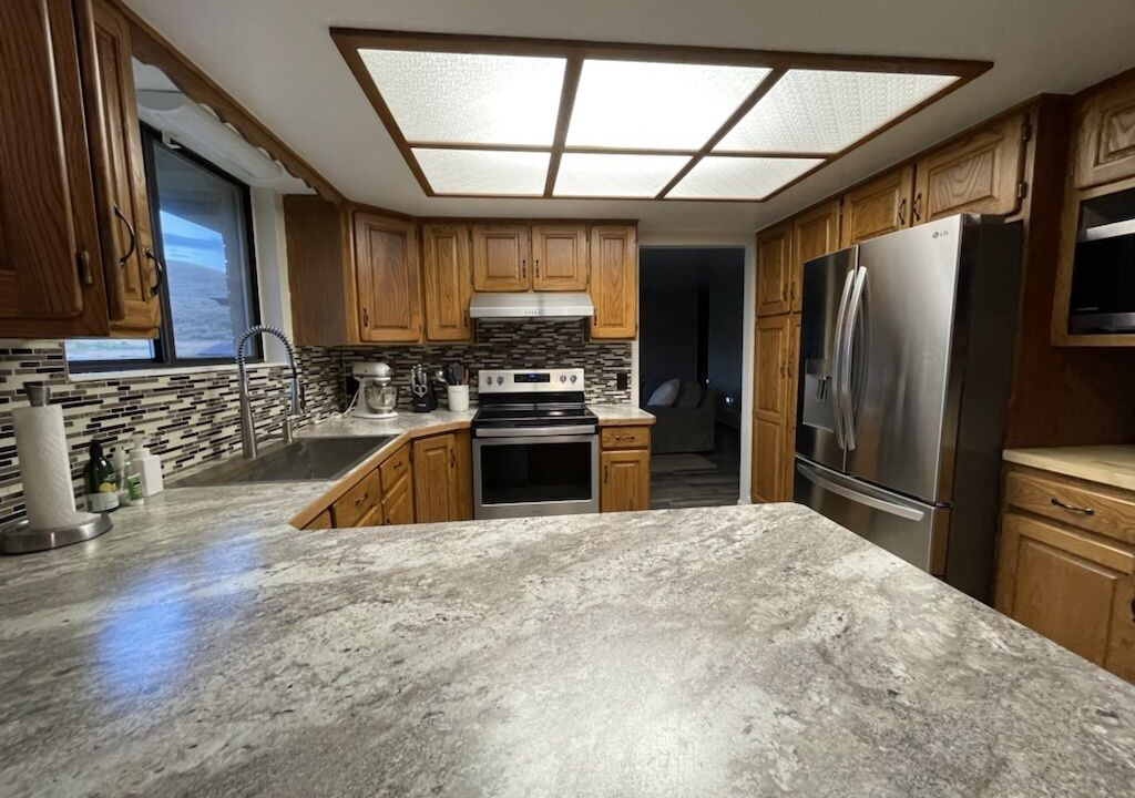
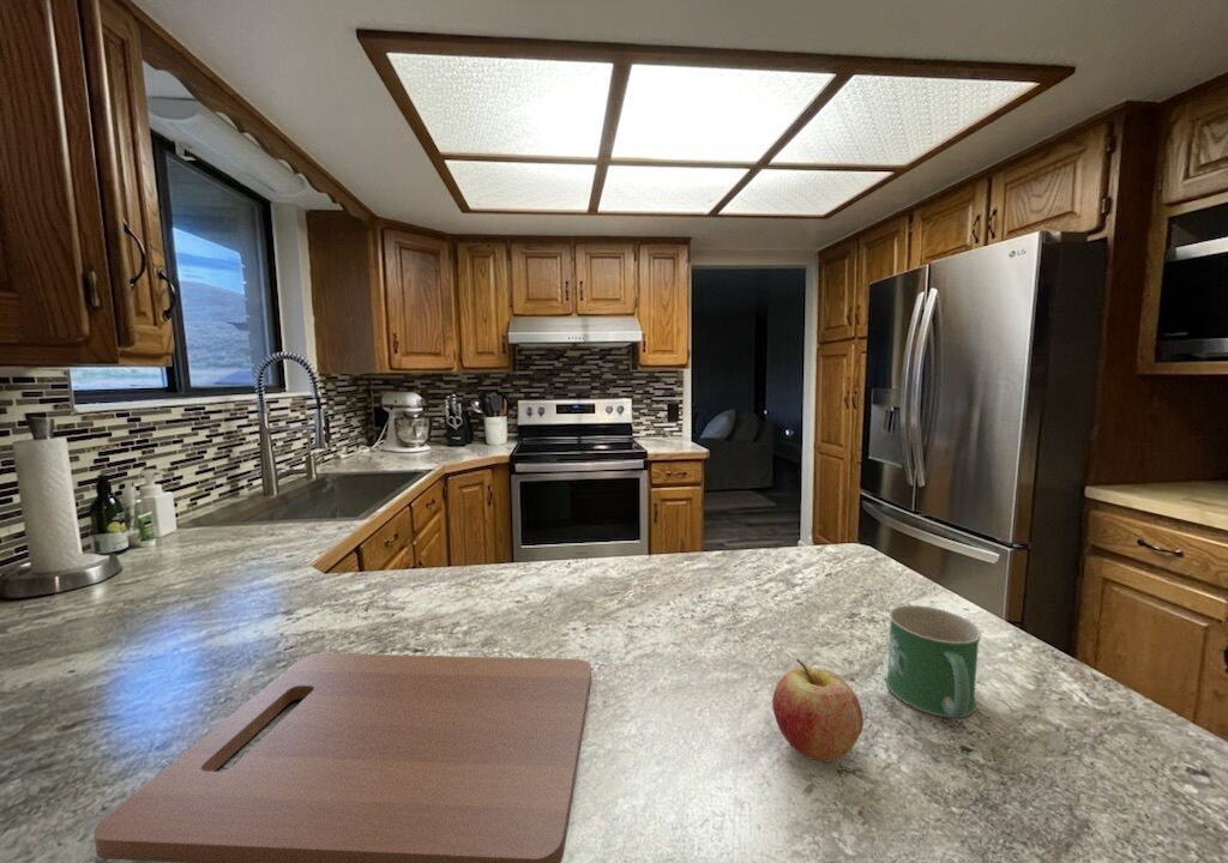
+ mug [885,604,982,719]
+ cutting board [92,652,592,863]
+ fruit [771,658,865,764]
